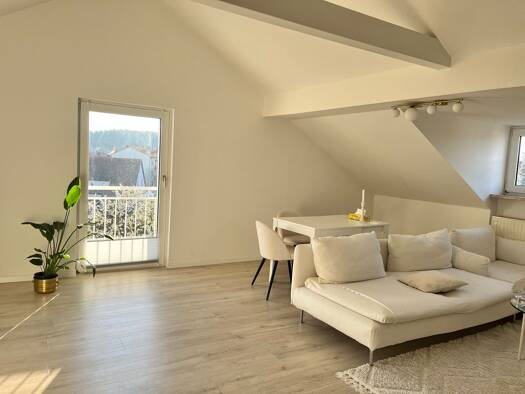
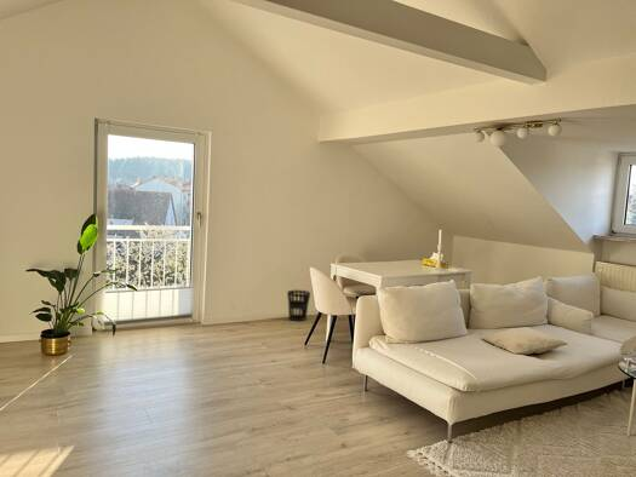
+ wastebasket [286,289,311,322]
